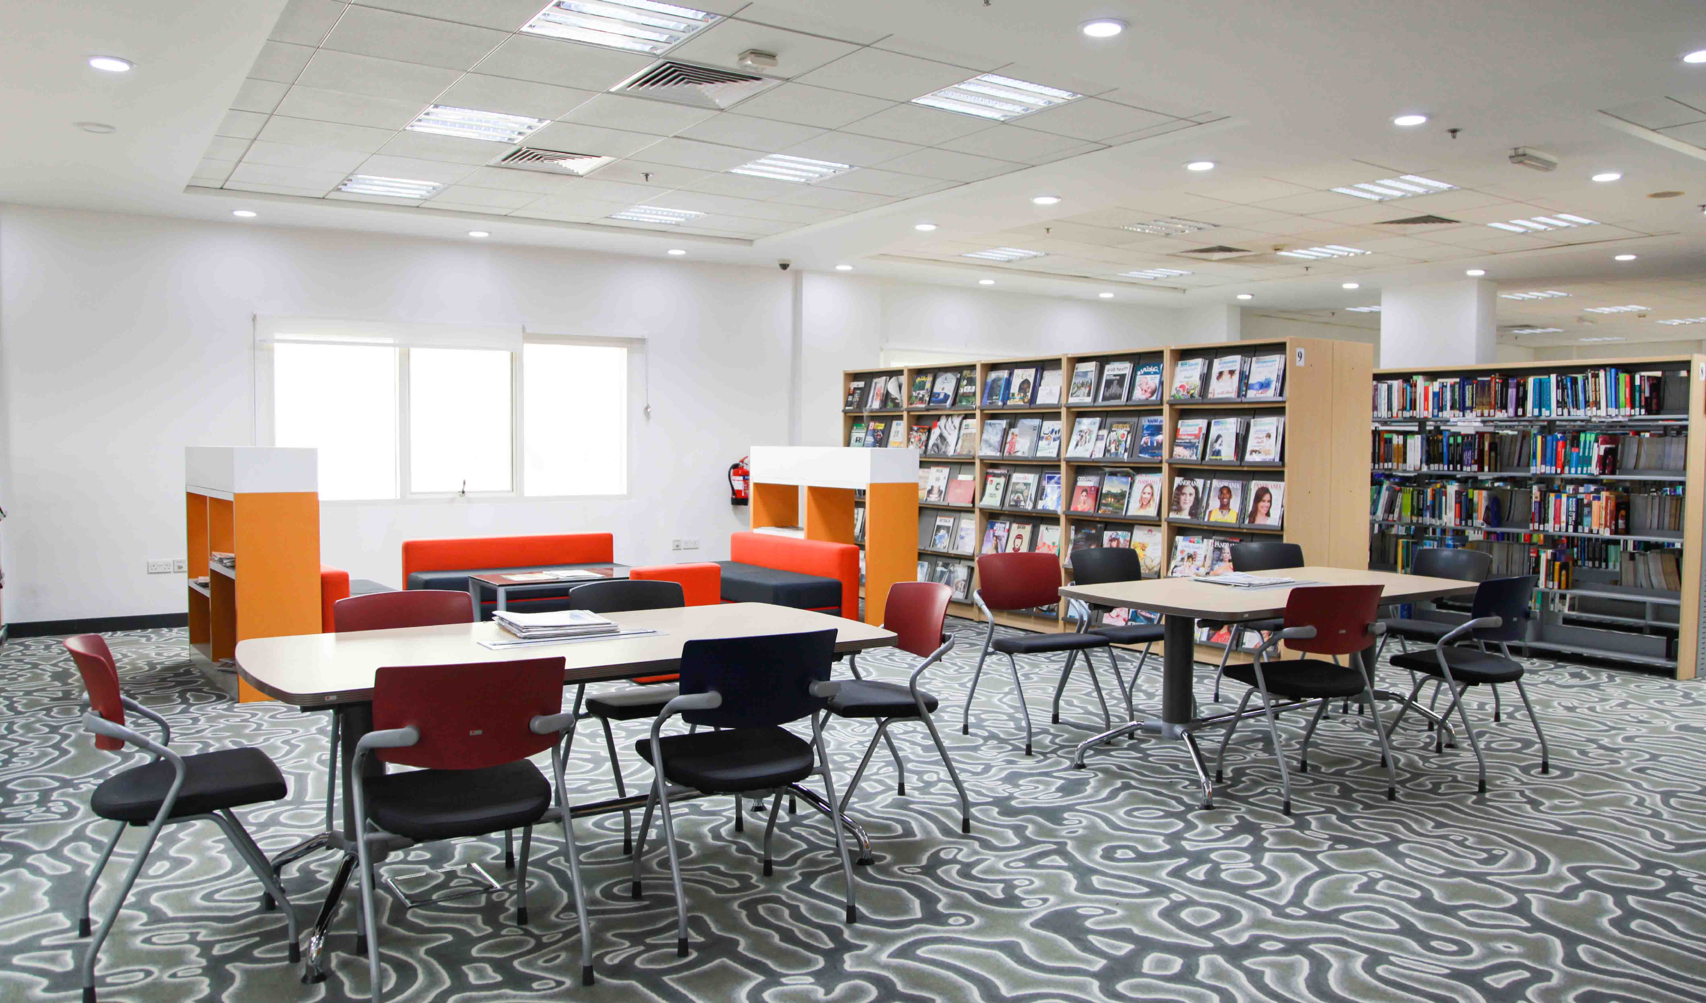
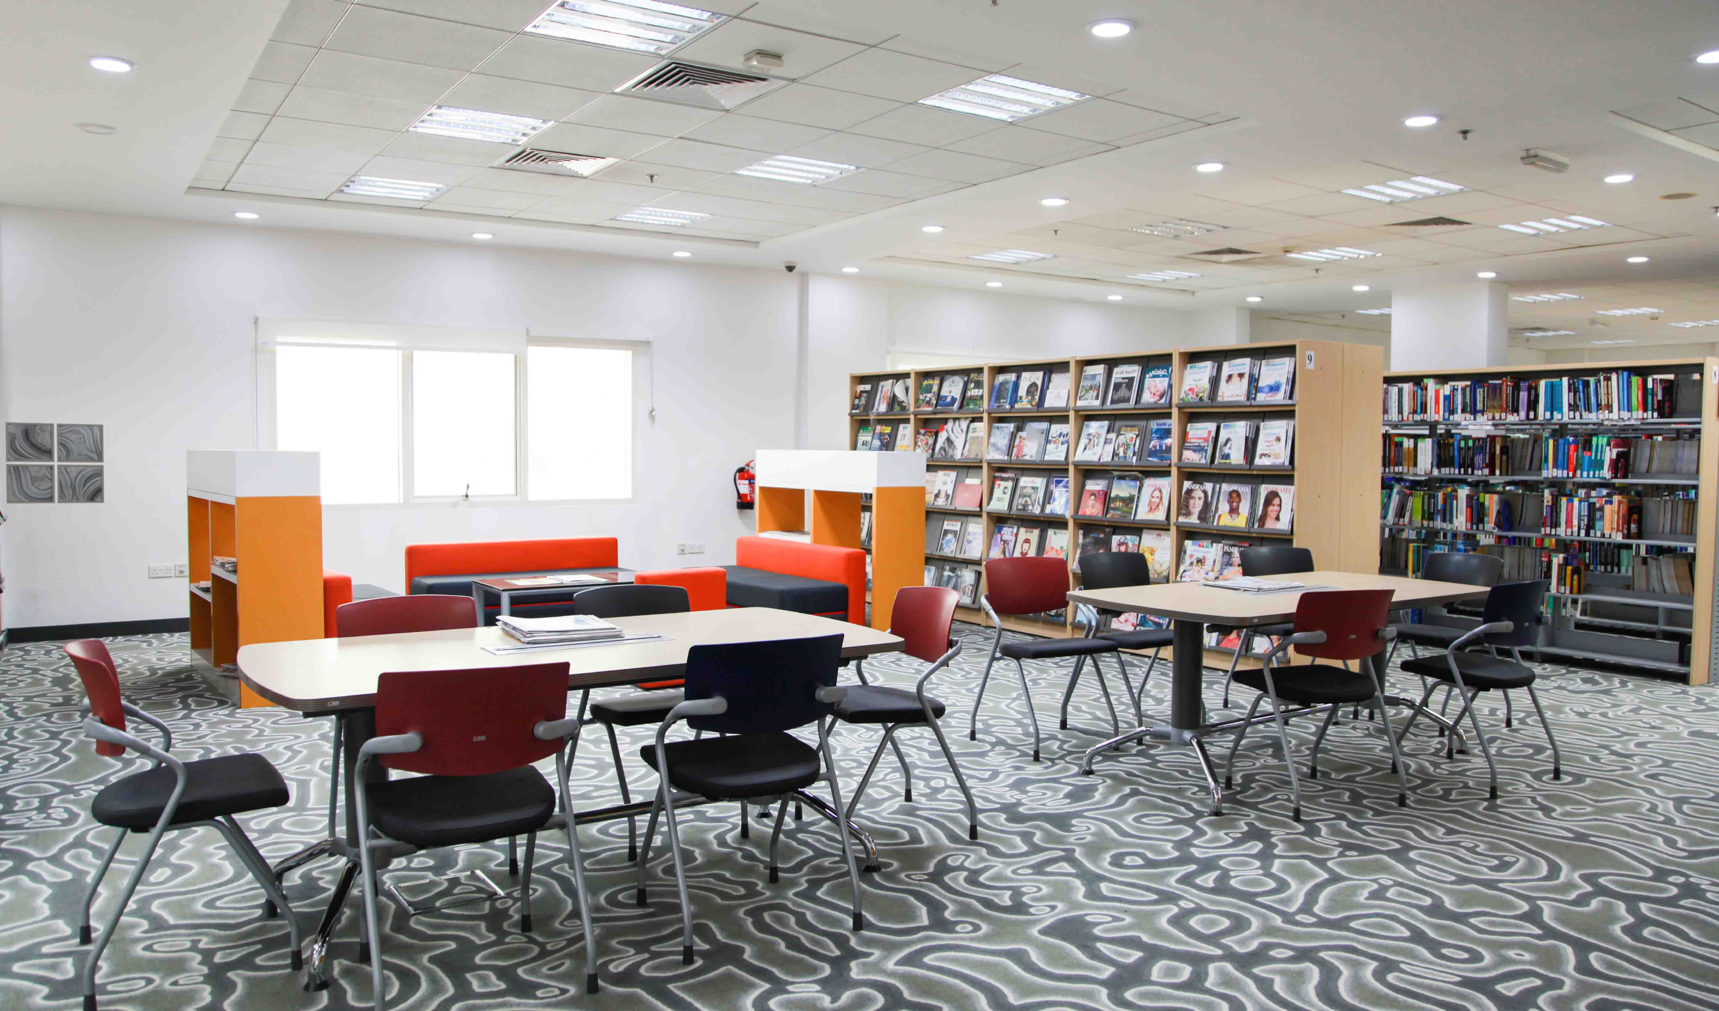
+ wall art [5,421,105,504]
